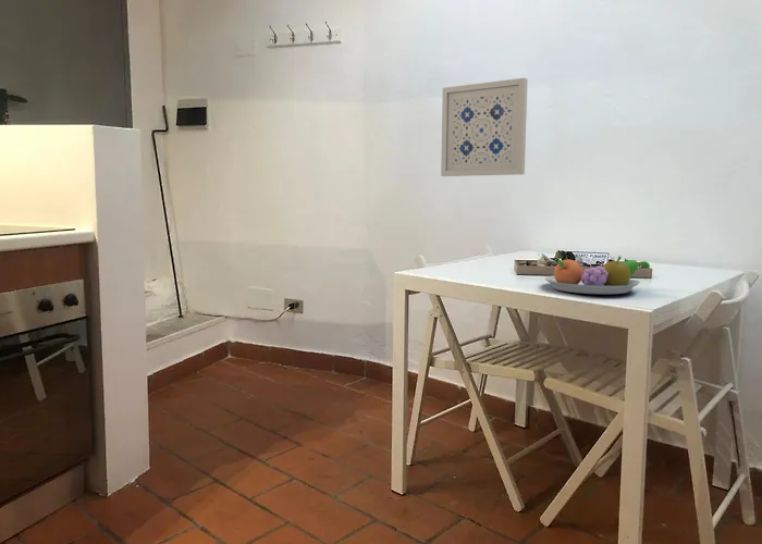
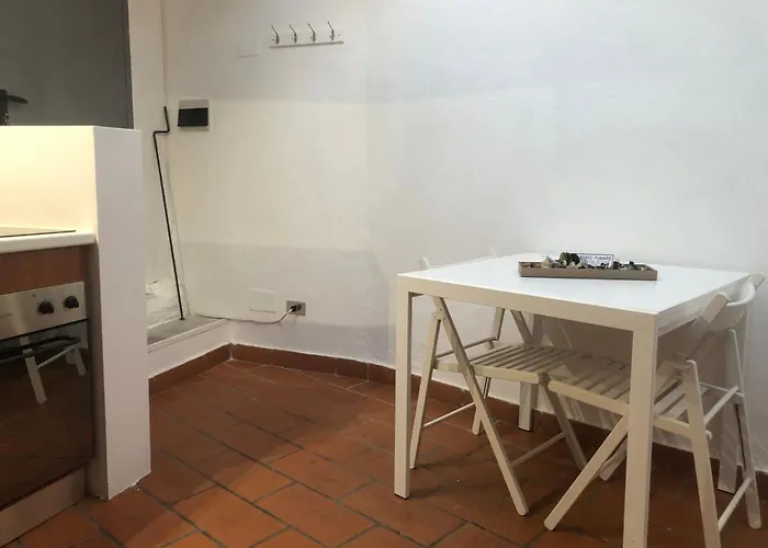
- wall art [440,77,529,177]
- fruit bowl [544,255,651,295]
